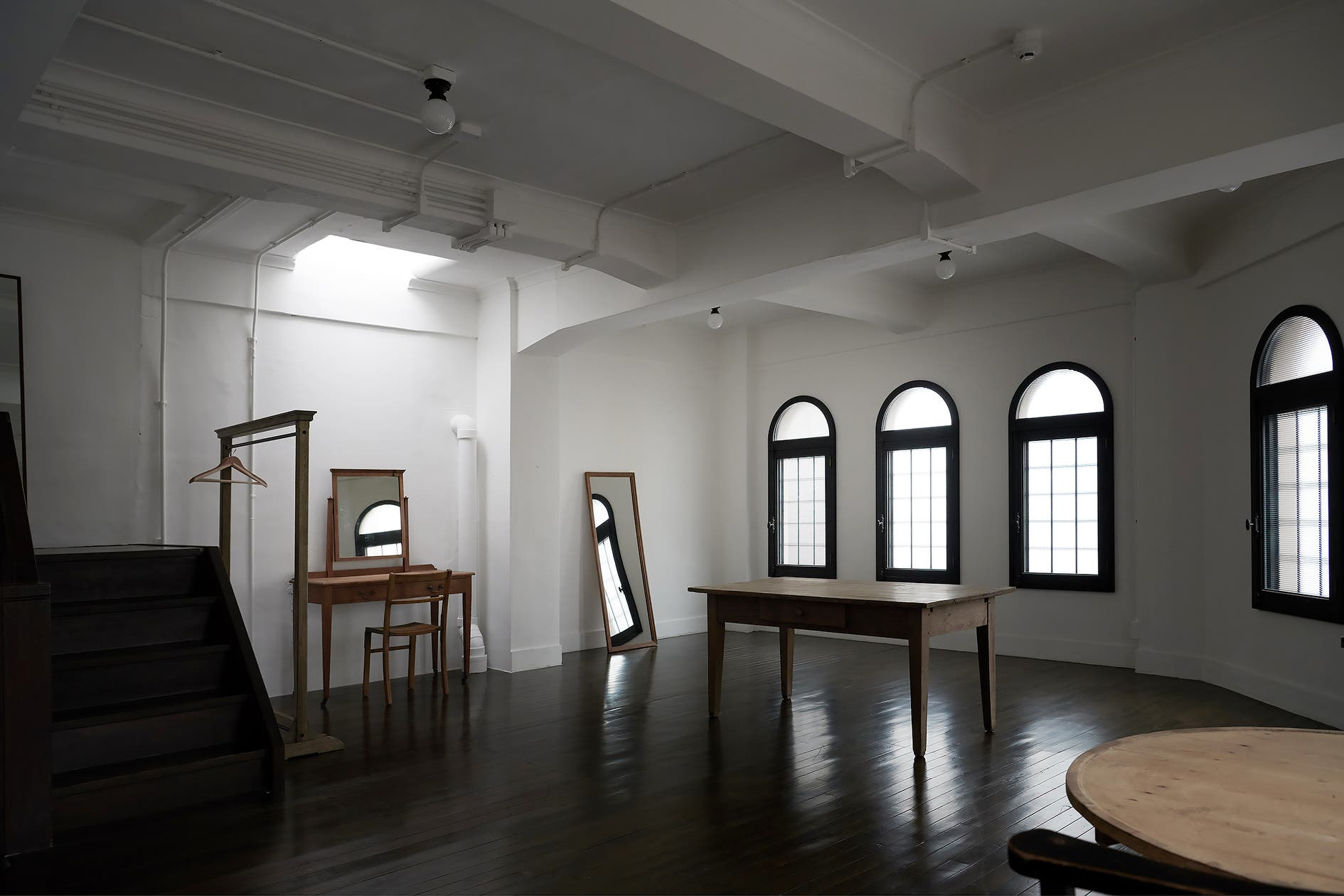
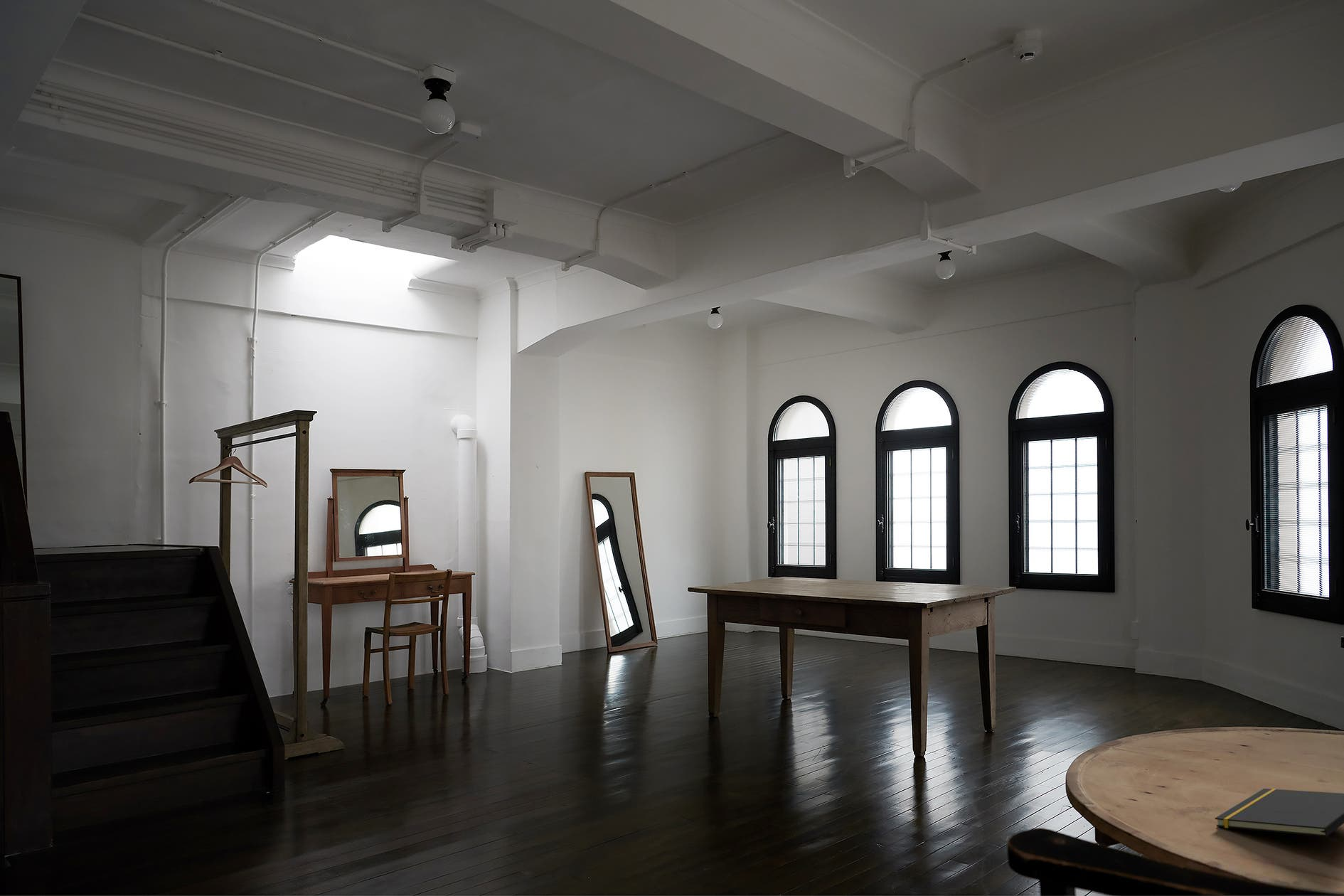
+ notepad [1215,788,1344,838]
